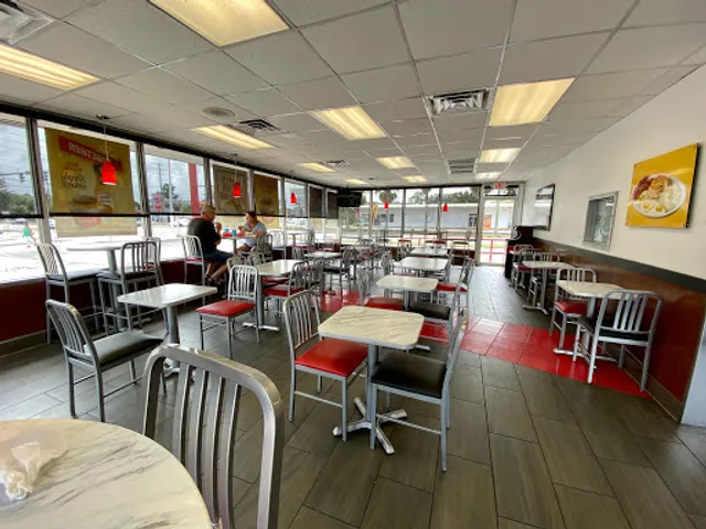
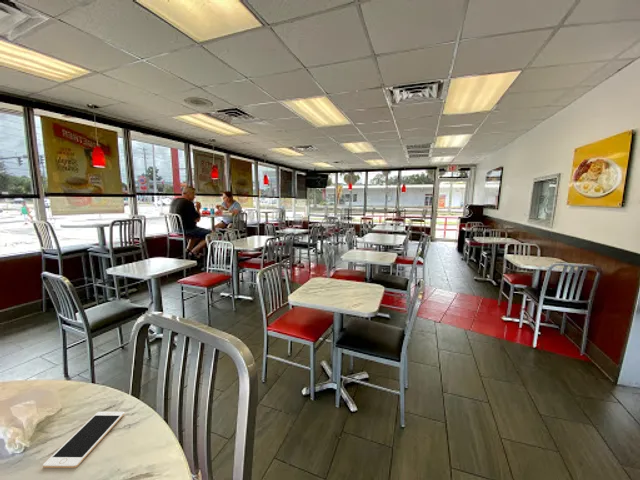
+ cell phone [42,411,125,469]
